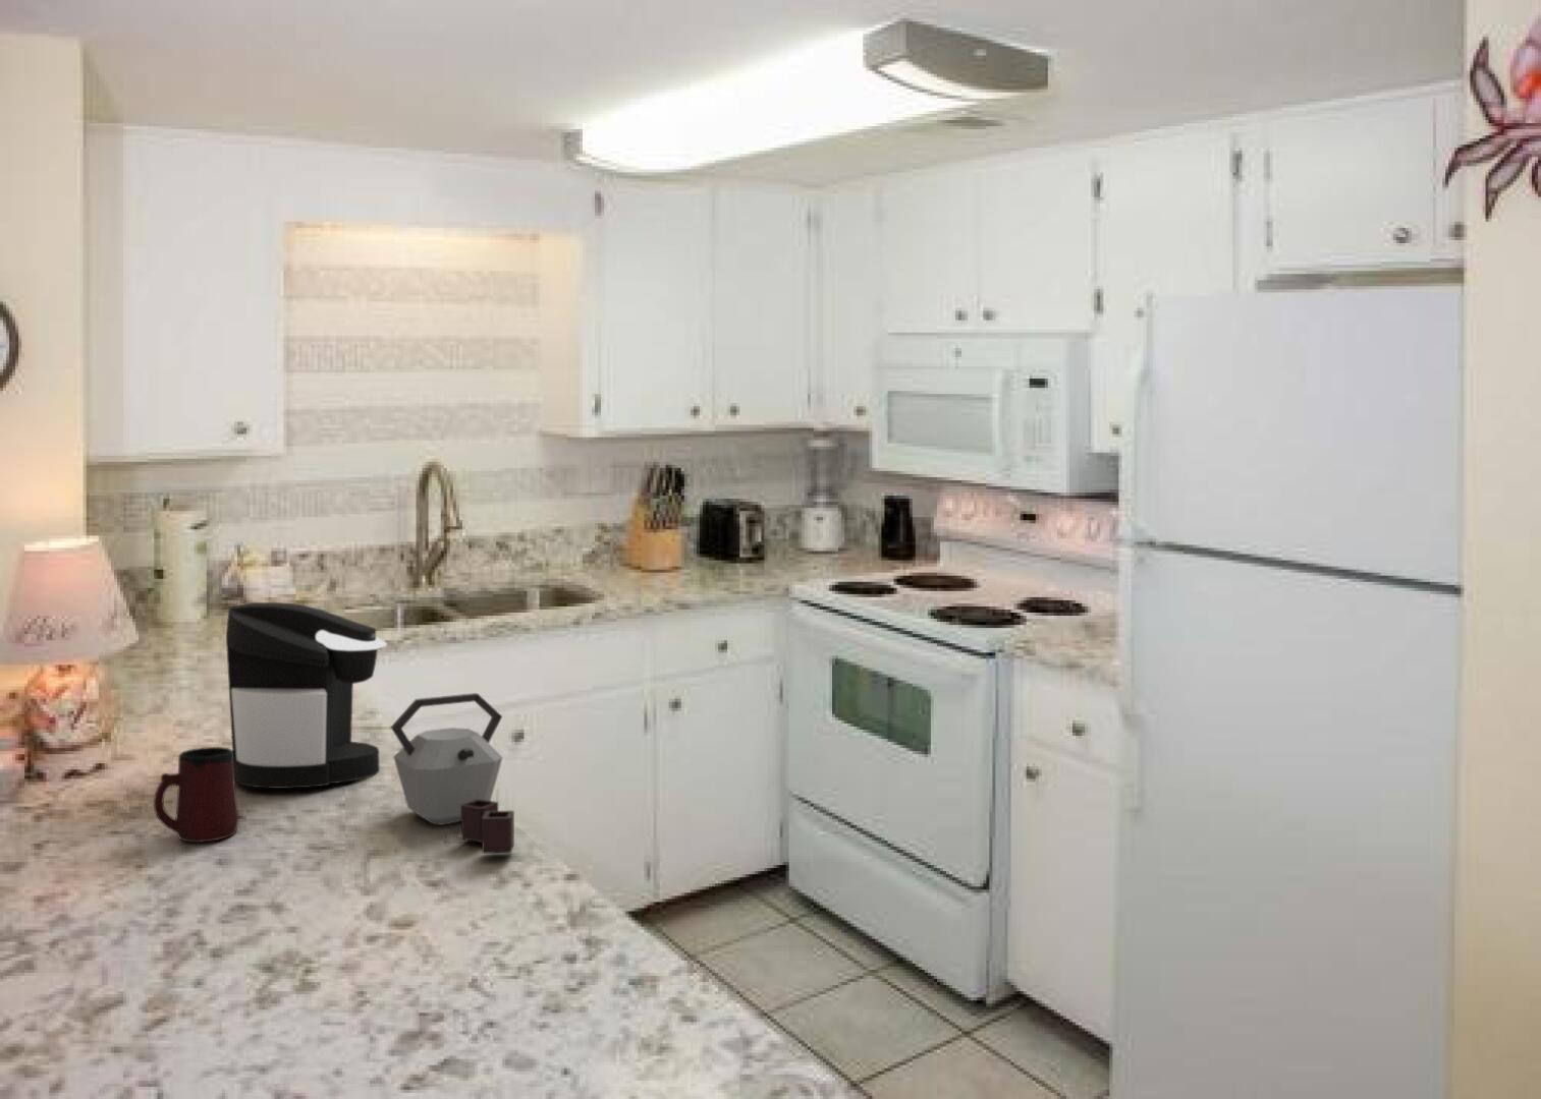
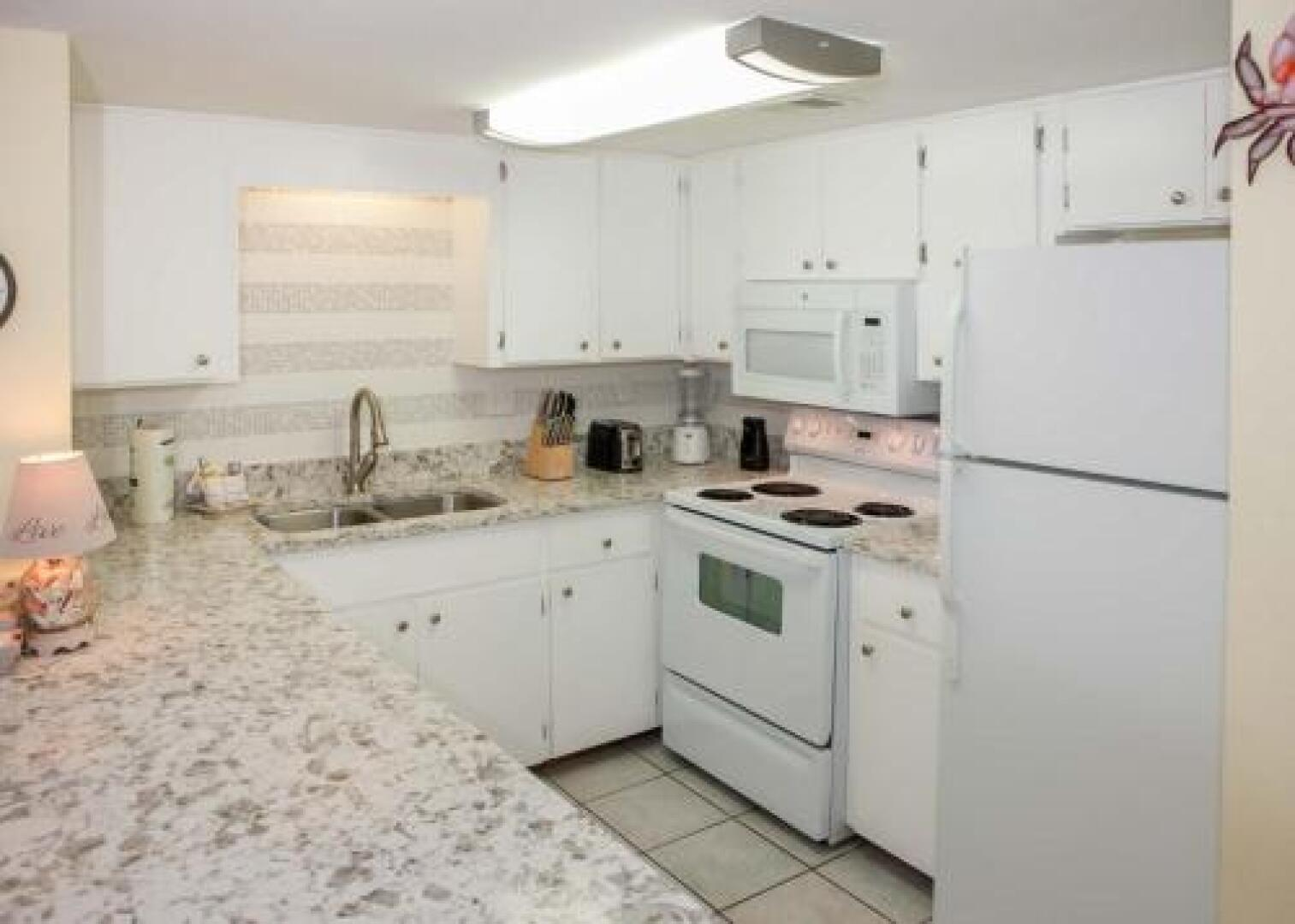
- coffee maker [225,602,388,790]
- kettle [389,692,515,855]
- mug [152,746,239,843]
